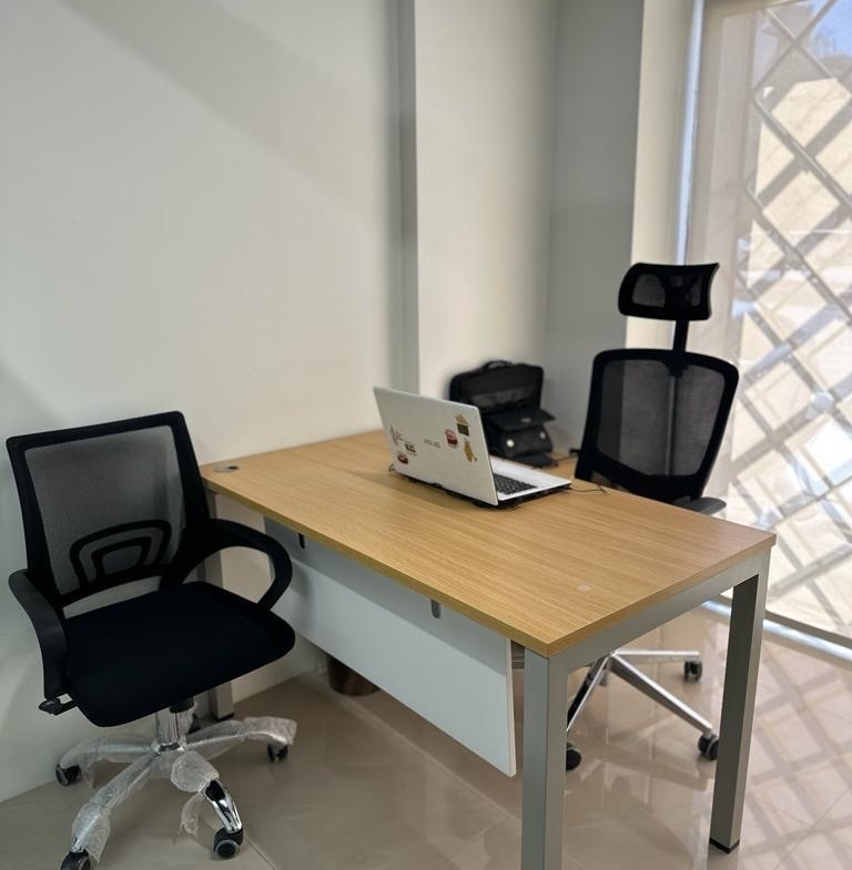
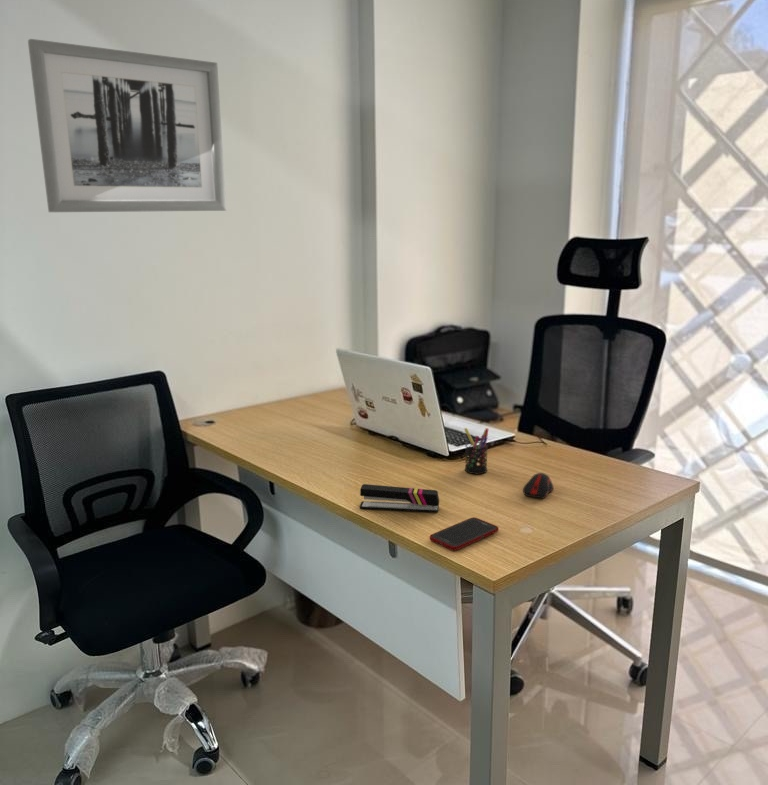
+ computer mouse [522,472,555,499]
+ pen holder [463,427,489,475]
+ cell phone [429,516,500,552]
+ wall art [27,38,227,213]
+ stapler [359,483,440,514]
